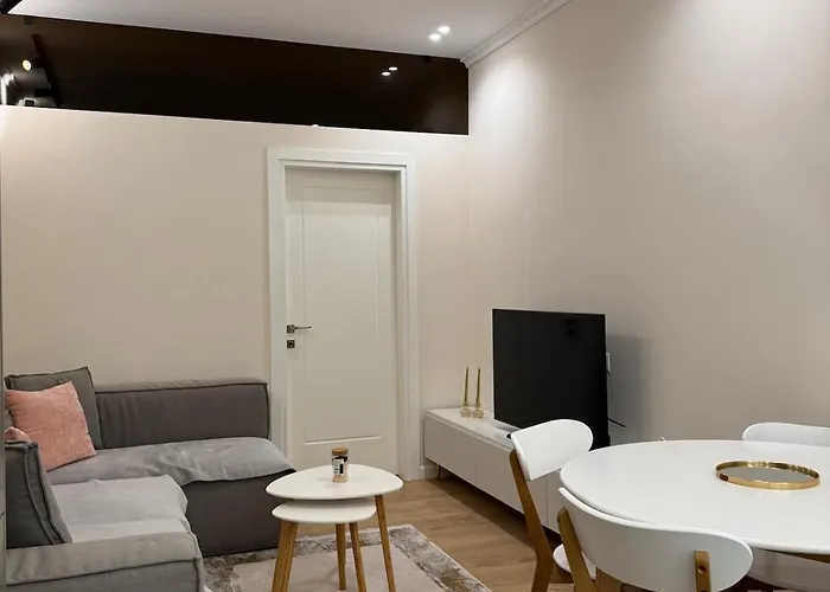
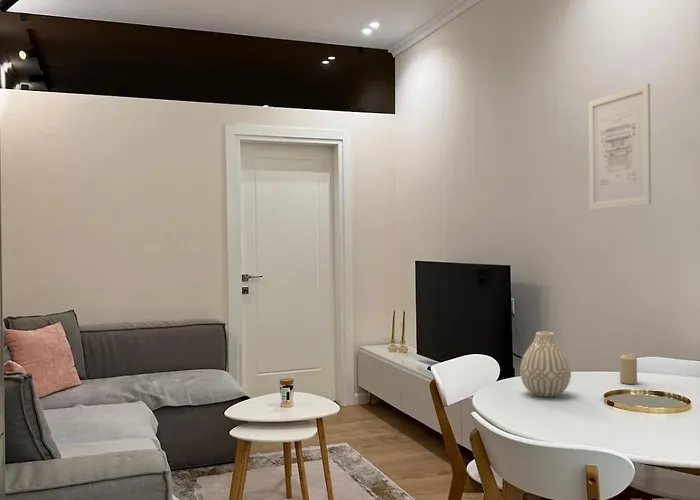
+ vase [519,331,572,398]
+ wall art [587,82,652,210]
+ candle [619,352,638,385]
